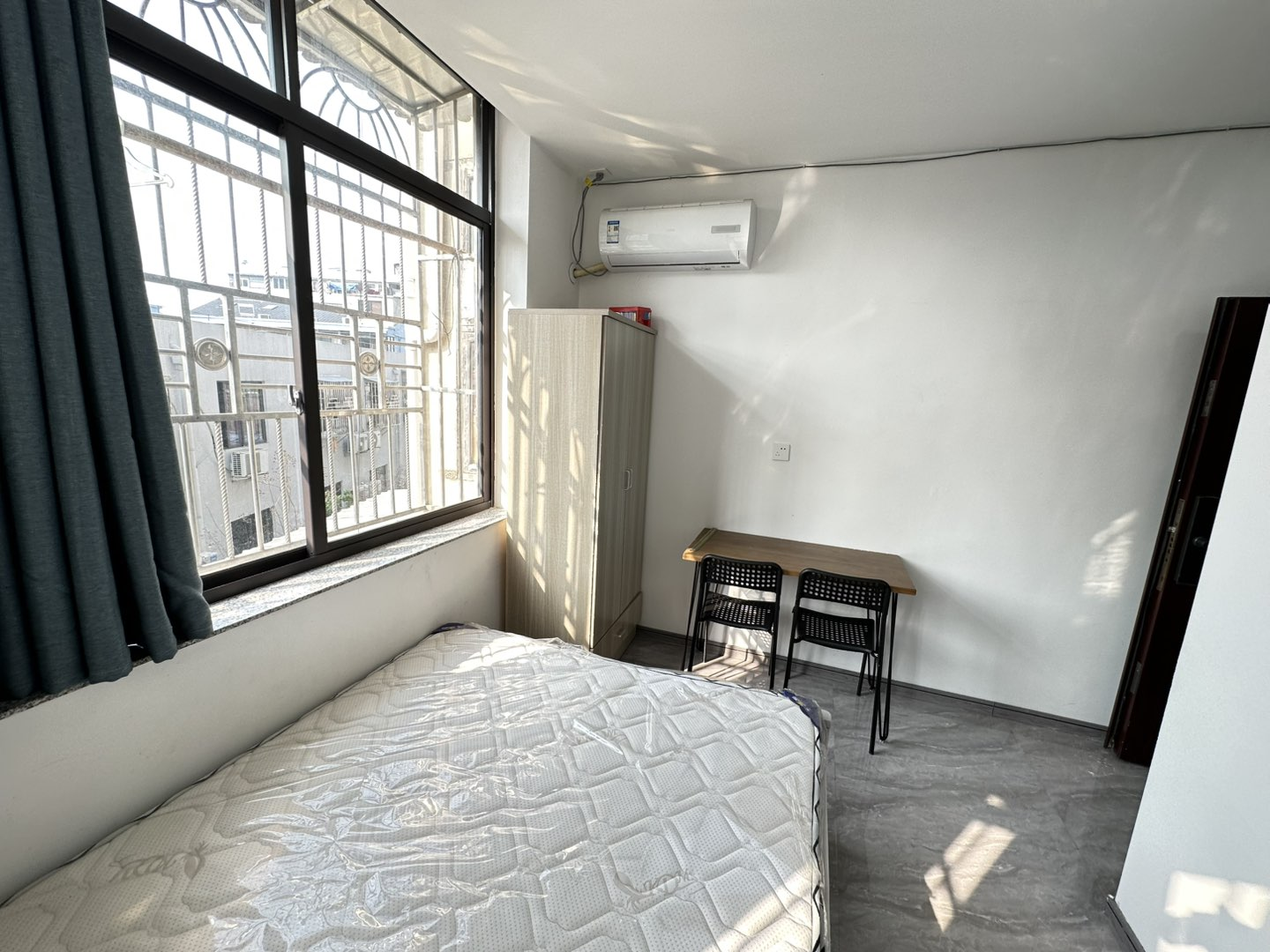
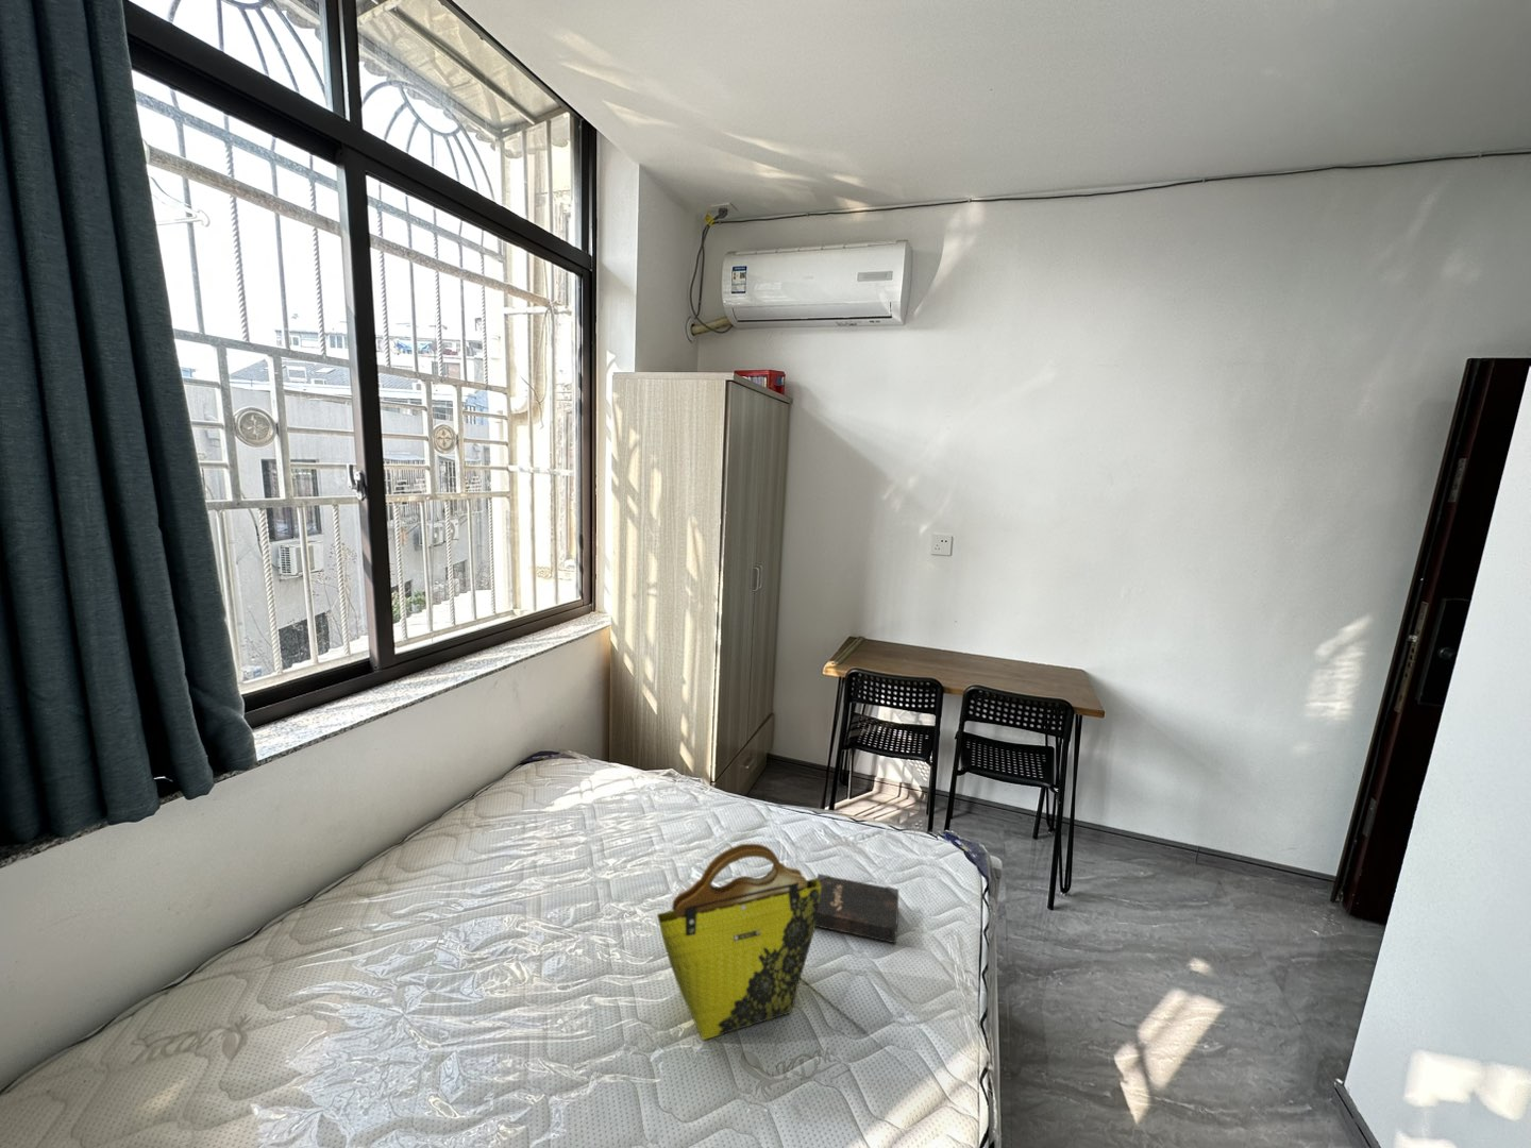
+ tote bag [656,843,822,1041]
+ hardback book [815,873,899,944]
